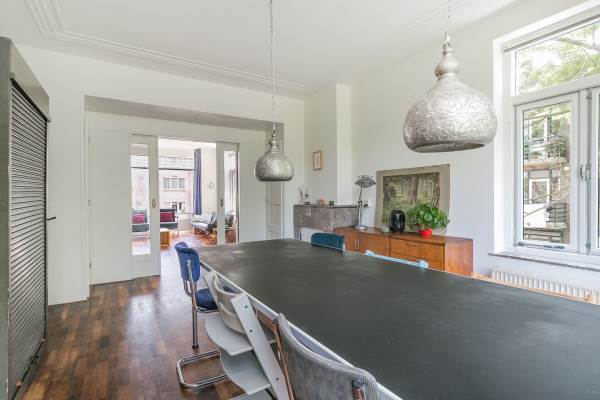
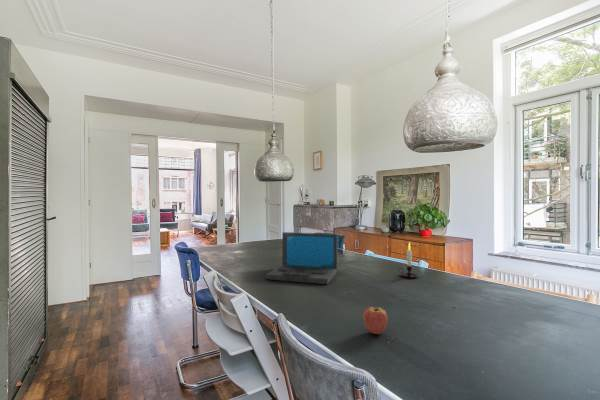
+ fruit [362,303,389,335]
+ candle [397,241,419,279]
+ laptop [265,231,339,285]
